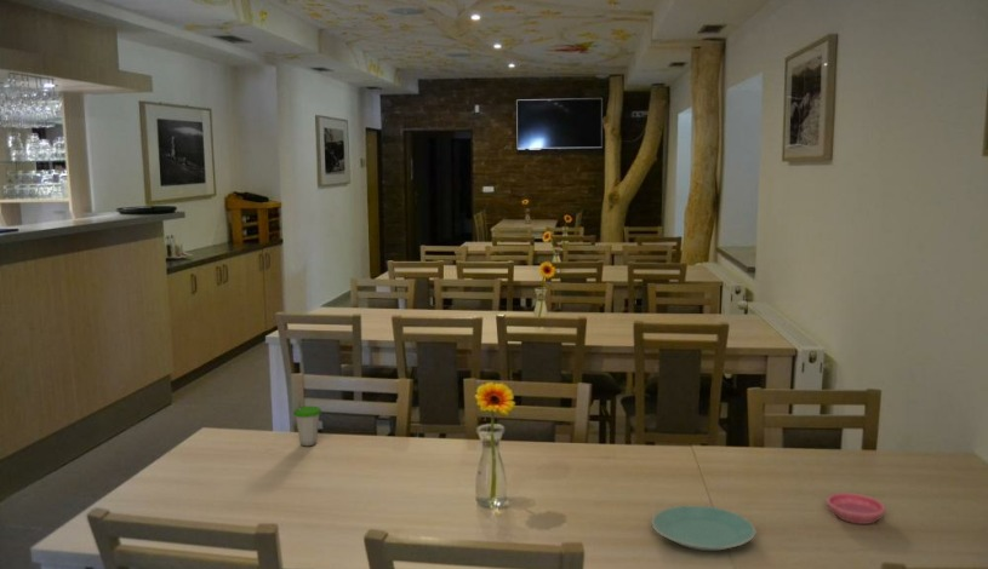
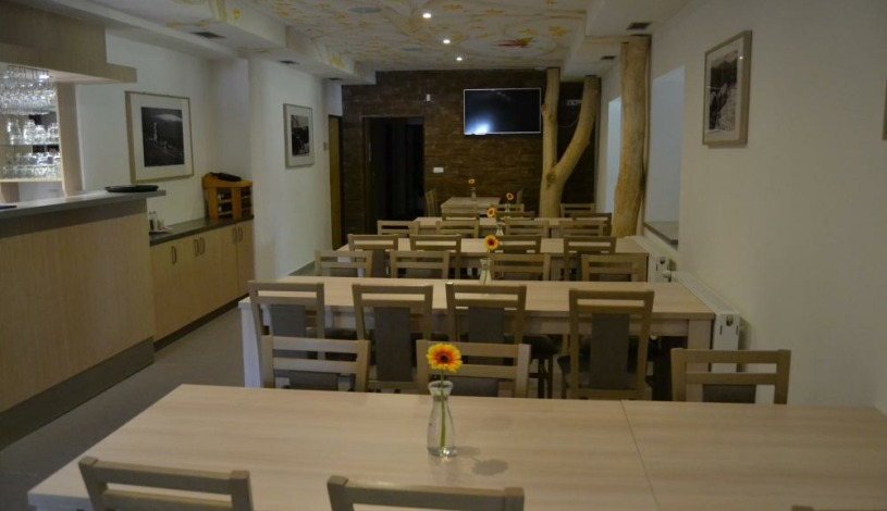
- plate [651,505,756,552]
- cup [292,392,322,448]
- saucer [826,492,887,525]
